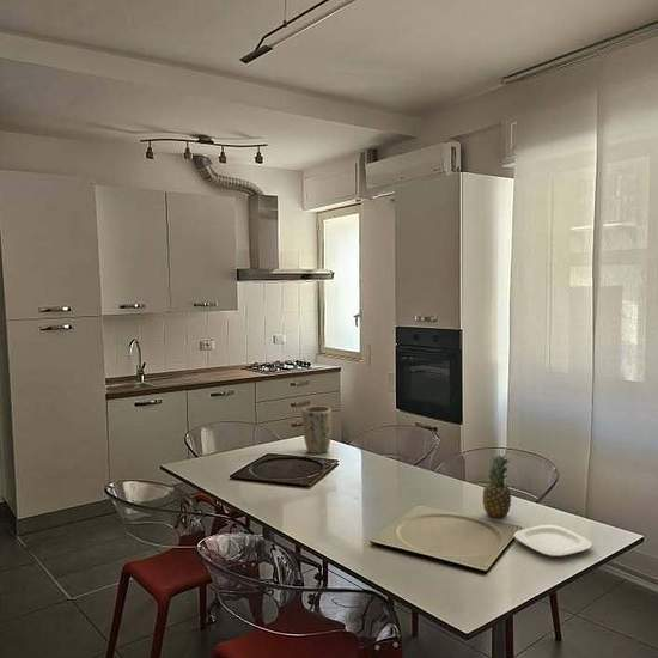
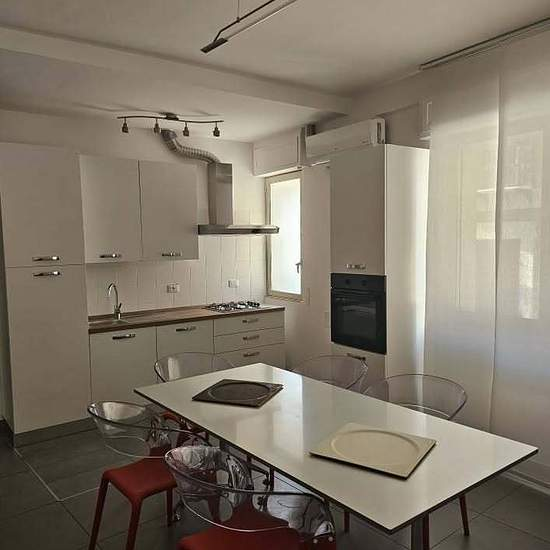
- plant pot [301,404,333,455]
- fruit [482,453,512,519]
- plate [512,524,593,558]
